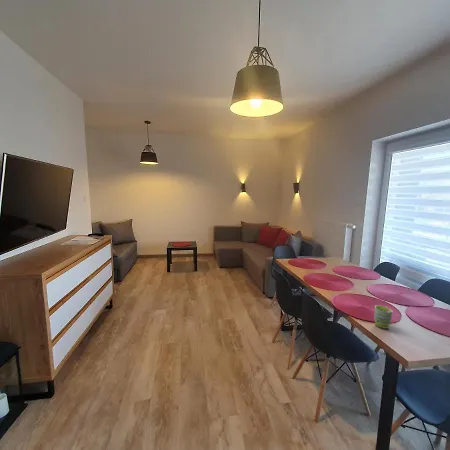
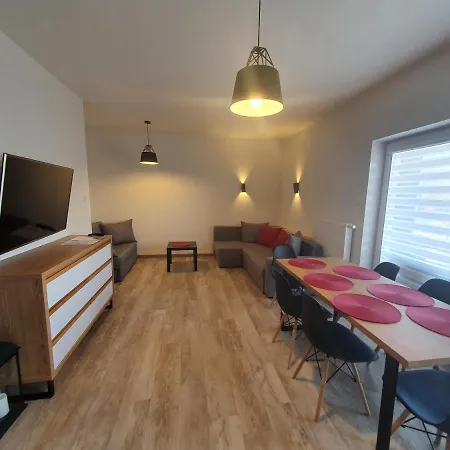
- mug [373,304,394,330]
